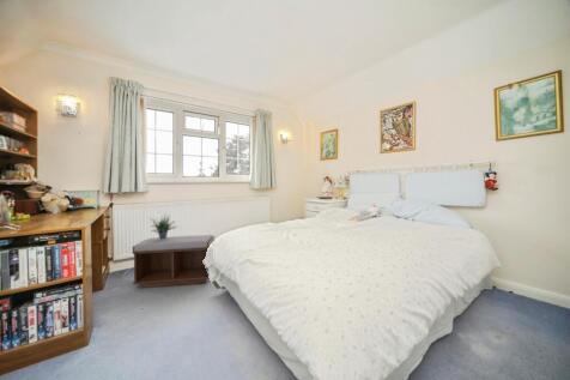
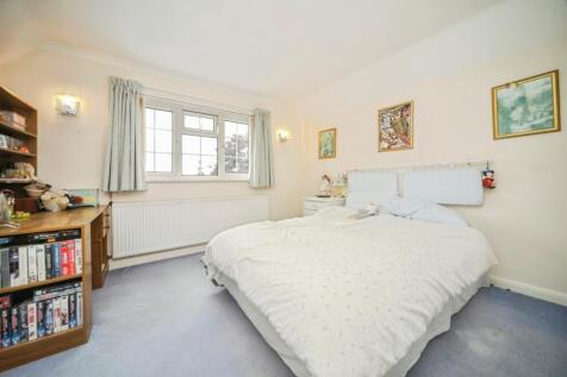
- bench [132,234,216,289]
- potted plant [148,212,180,240]
